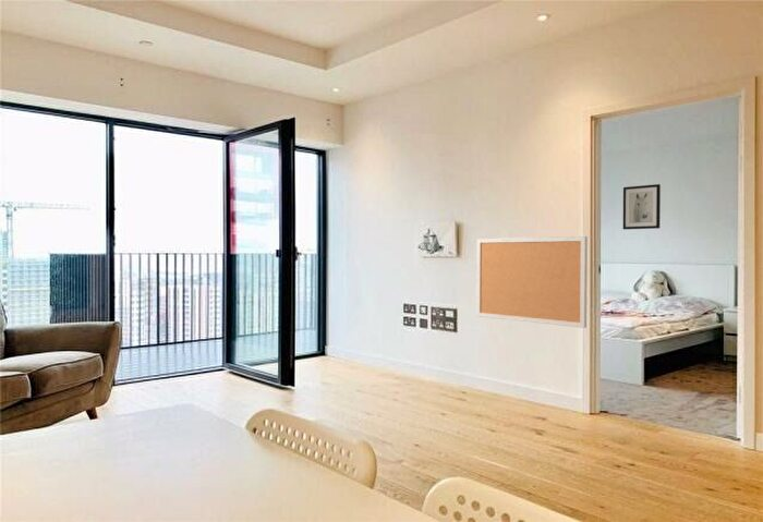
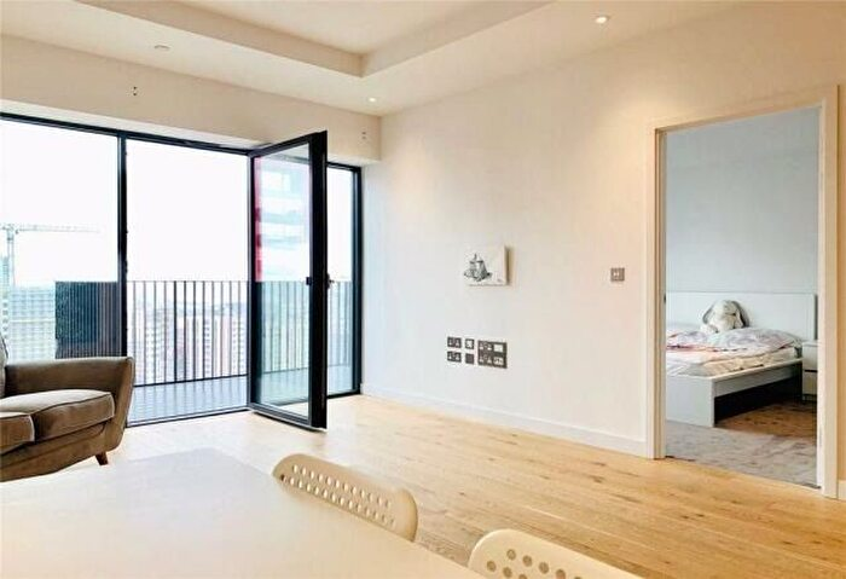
- wall art [622,183,662,230]
- bulletin board [475,235,589,329]
